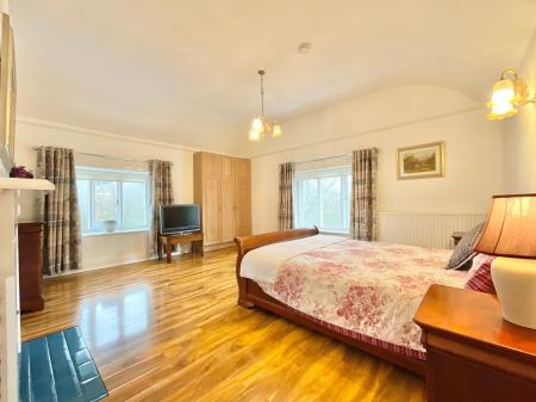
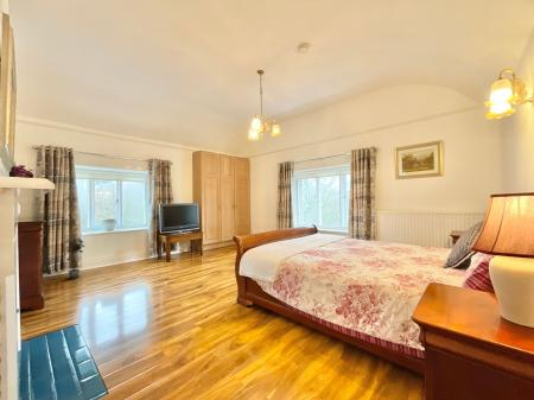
+ potted plant [63,237,85,279]
